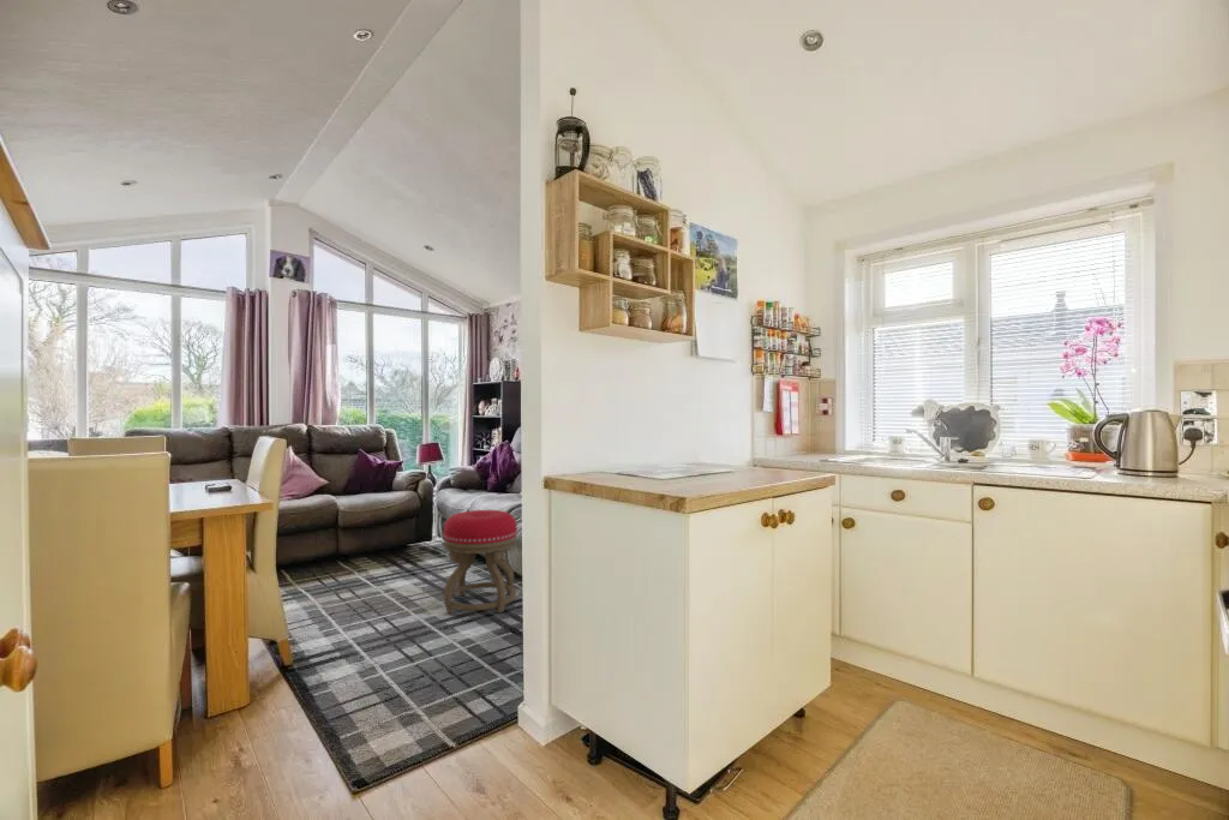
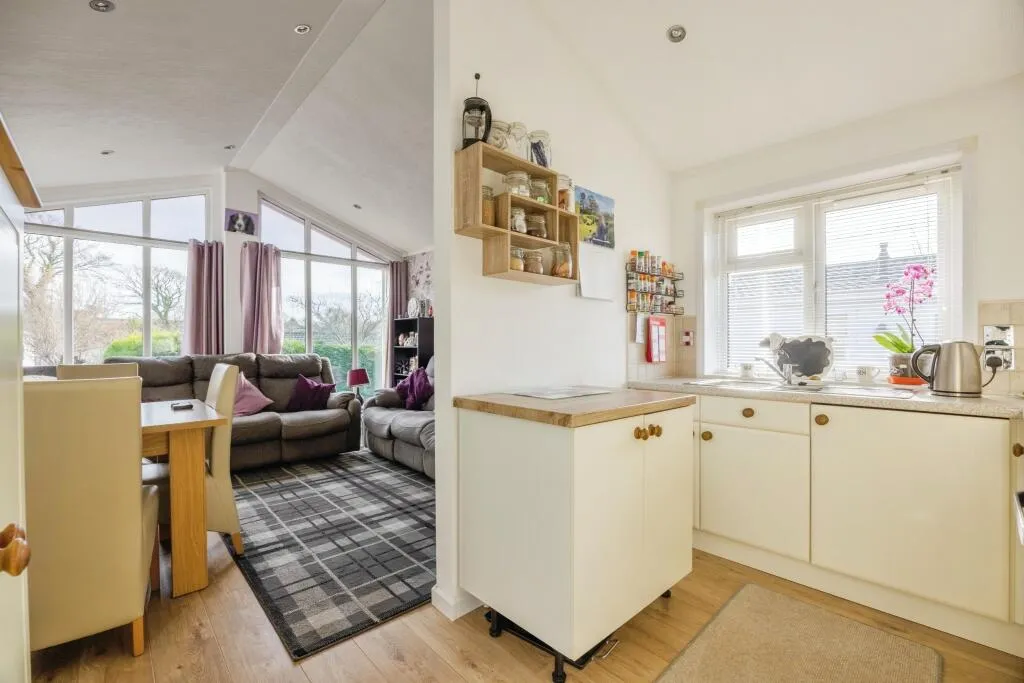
- stool [442,509,518,615]
